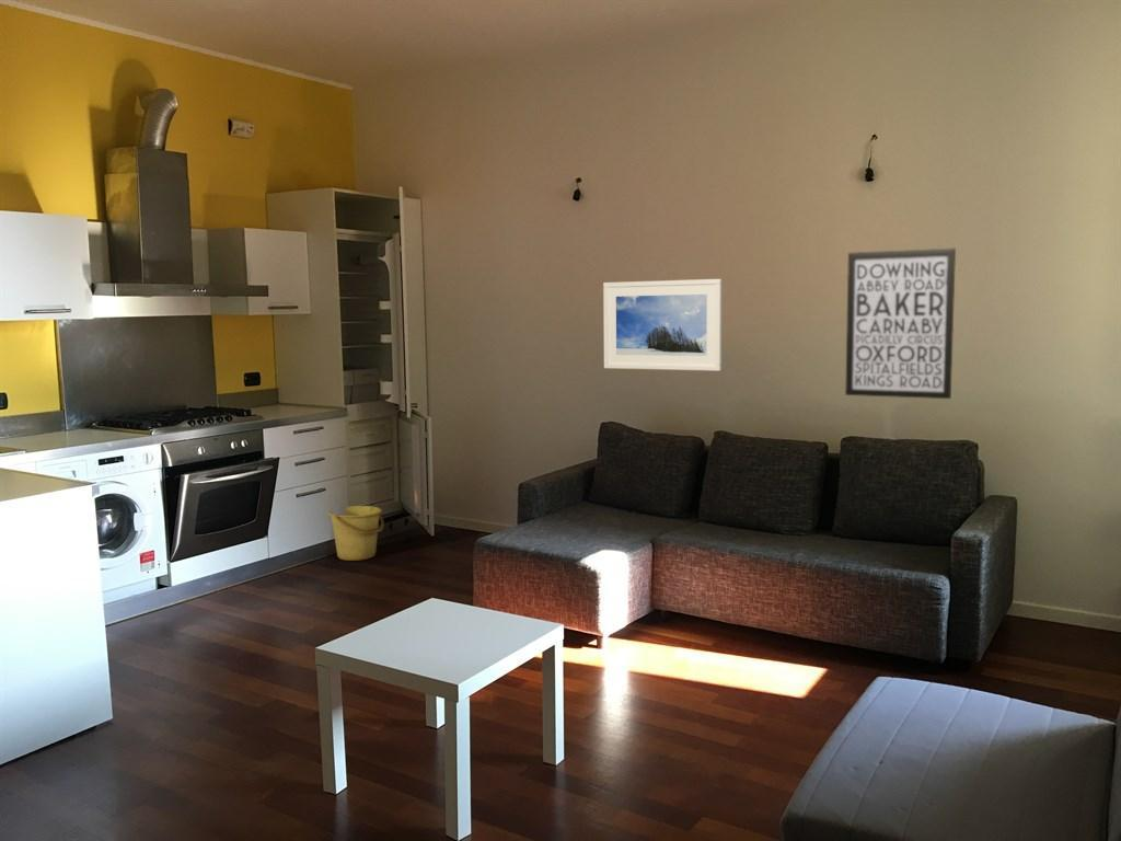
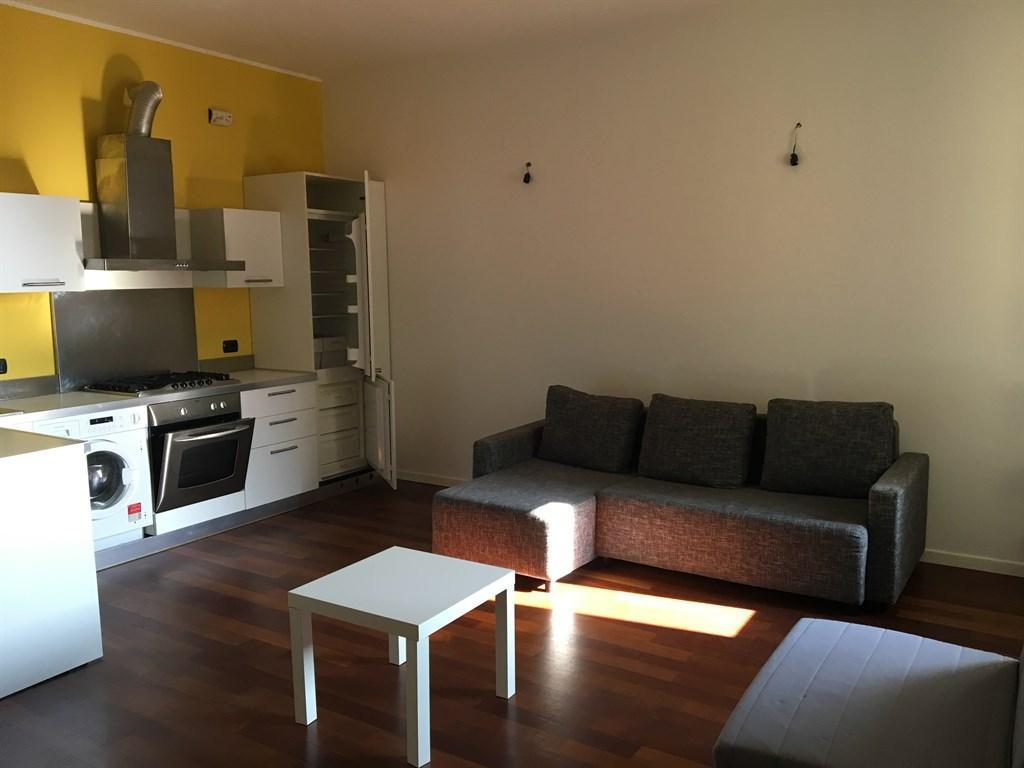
- wall art [844,247,957,400]
- bucket [327,505,385,562]
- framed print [602,278,723,372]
